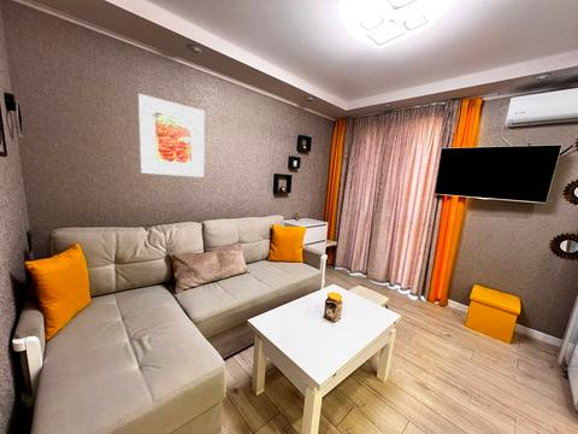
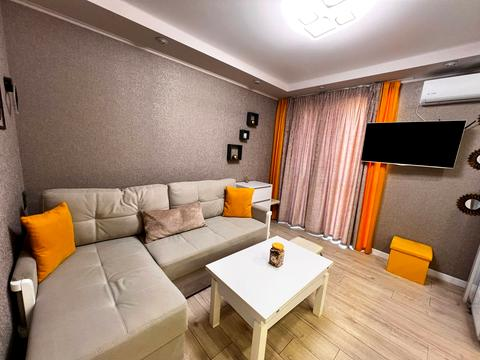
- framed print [137,93,206,178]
